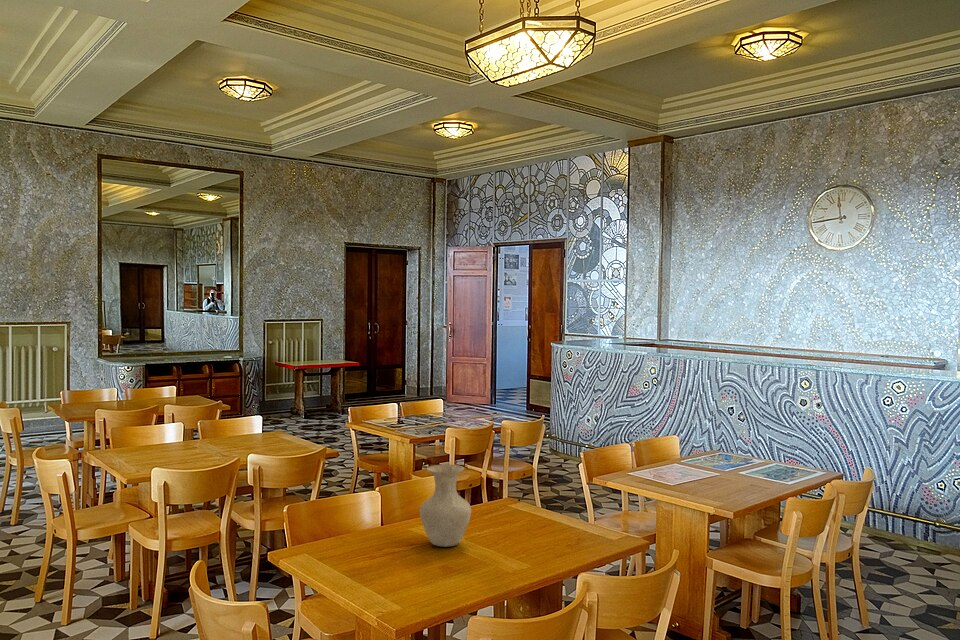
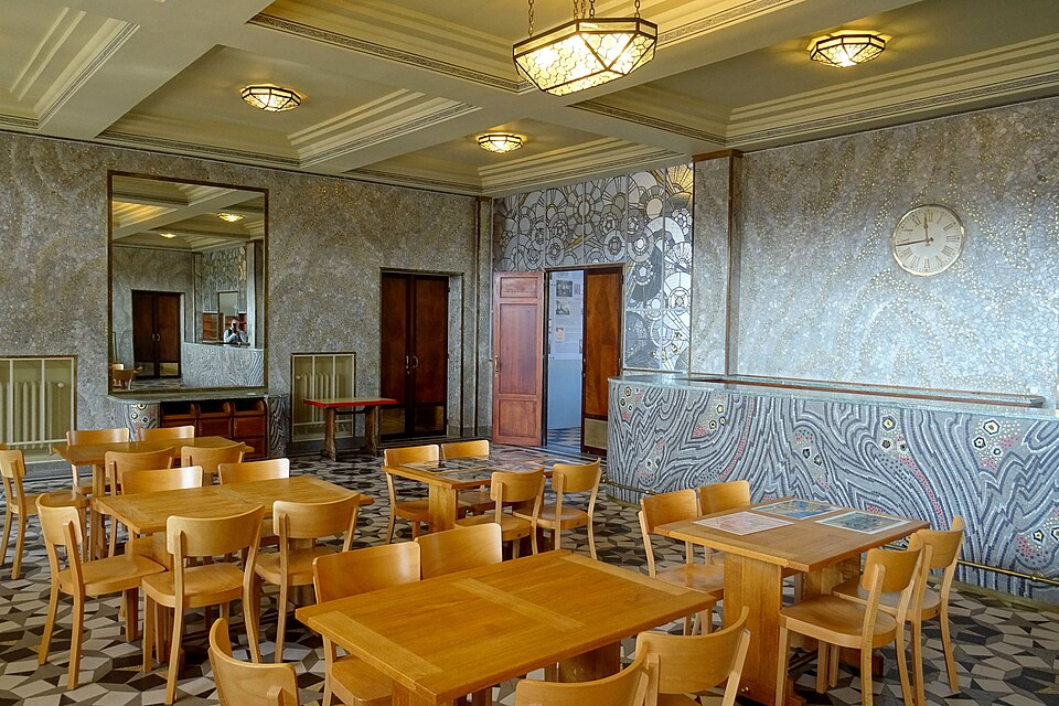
- vase [419,463,472,548]
